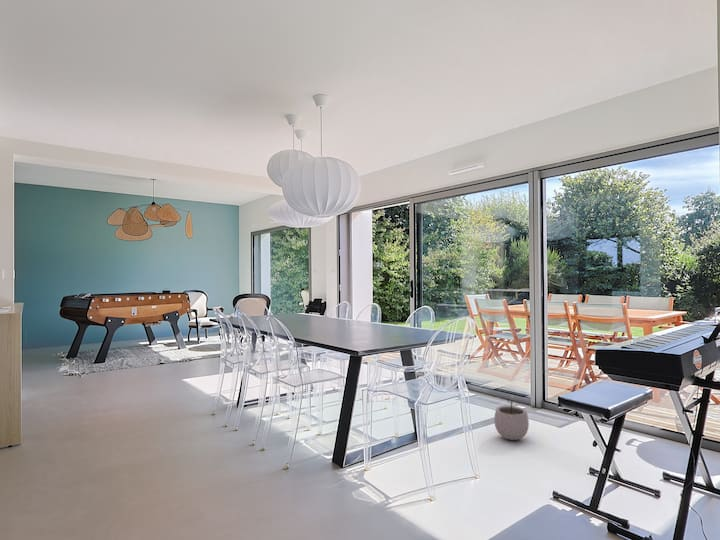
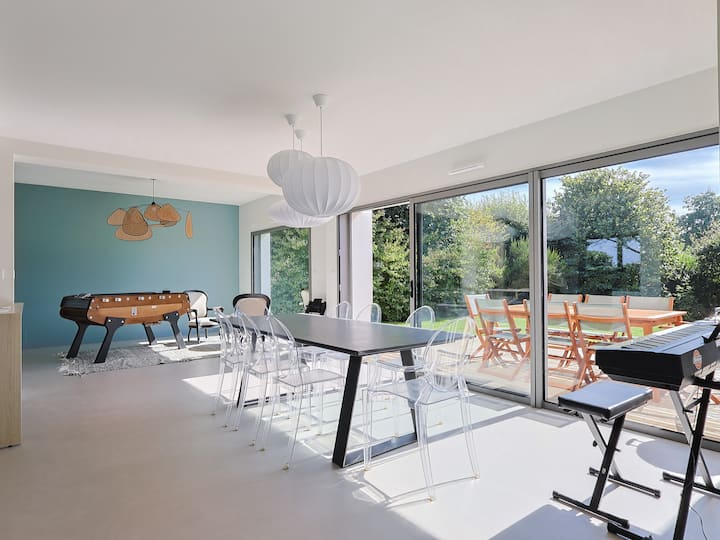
- plant pot [493,398,530,441]
